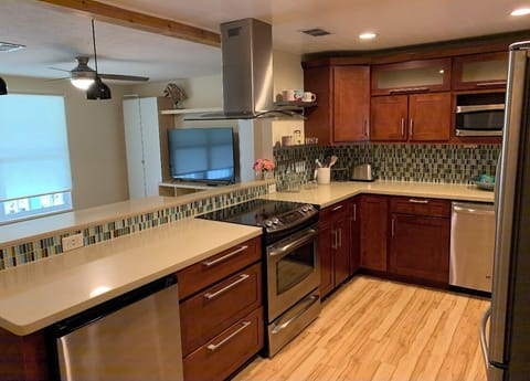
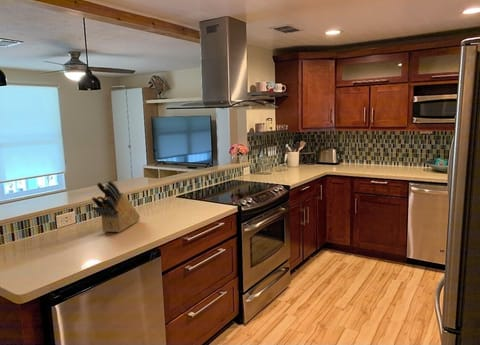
+ knife block [91,179,141,233]
